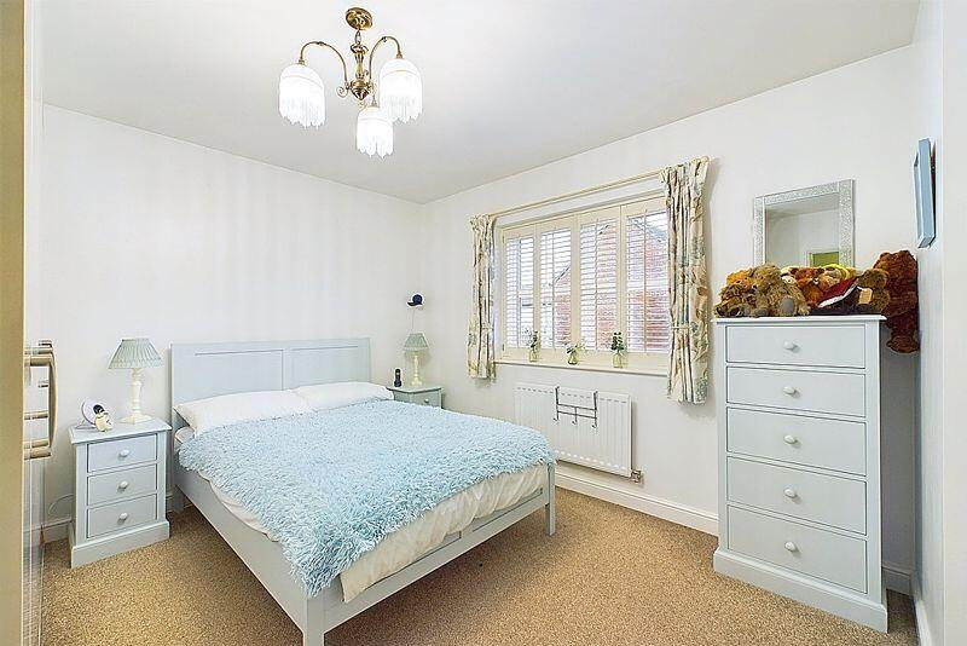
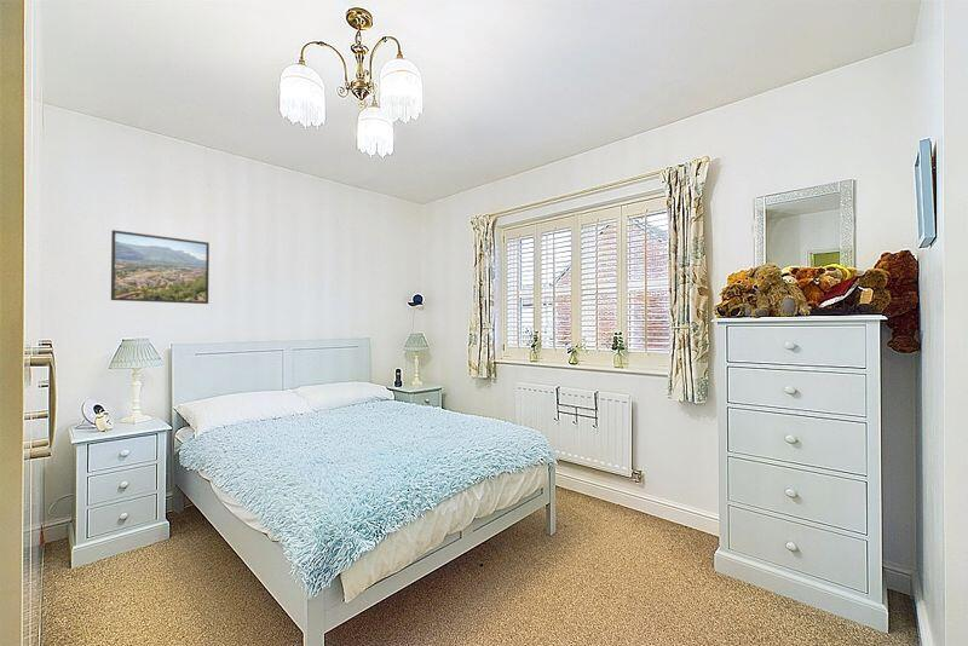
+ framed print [110,229,211,305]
